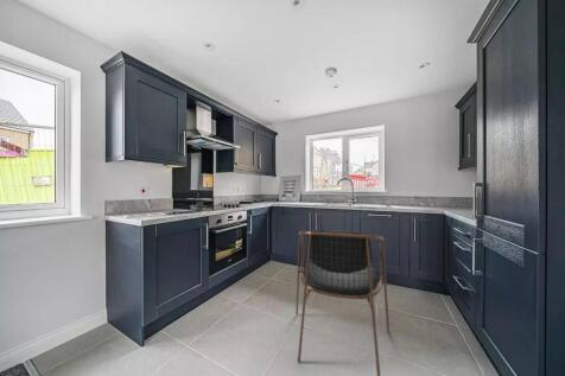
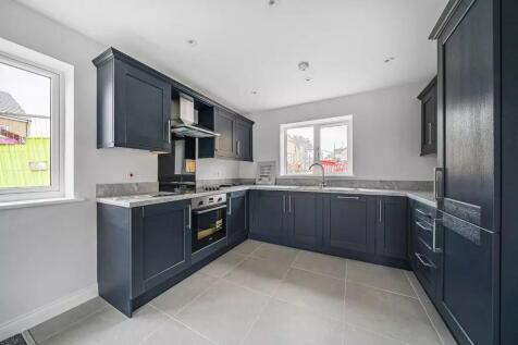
- dining chair [294,229,391,376]
